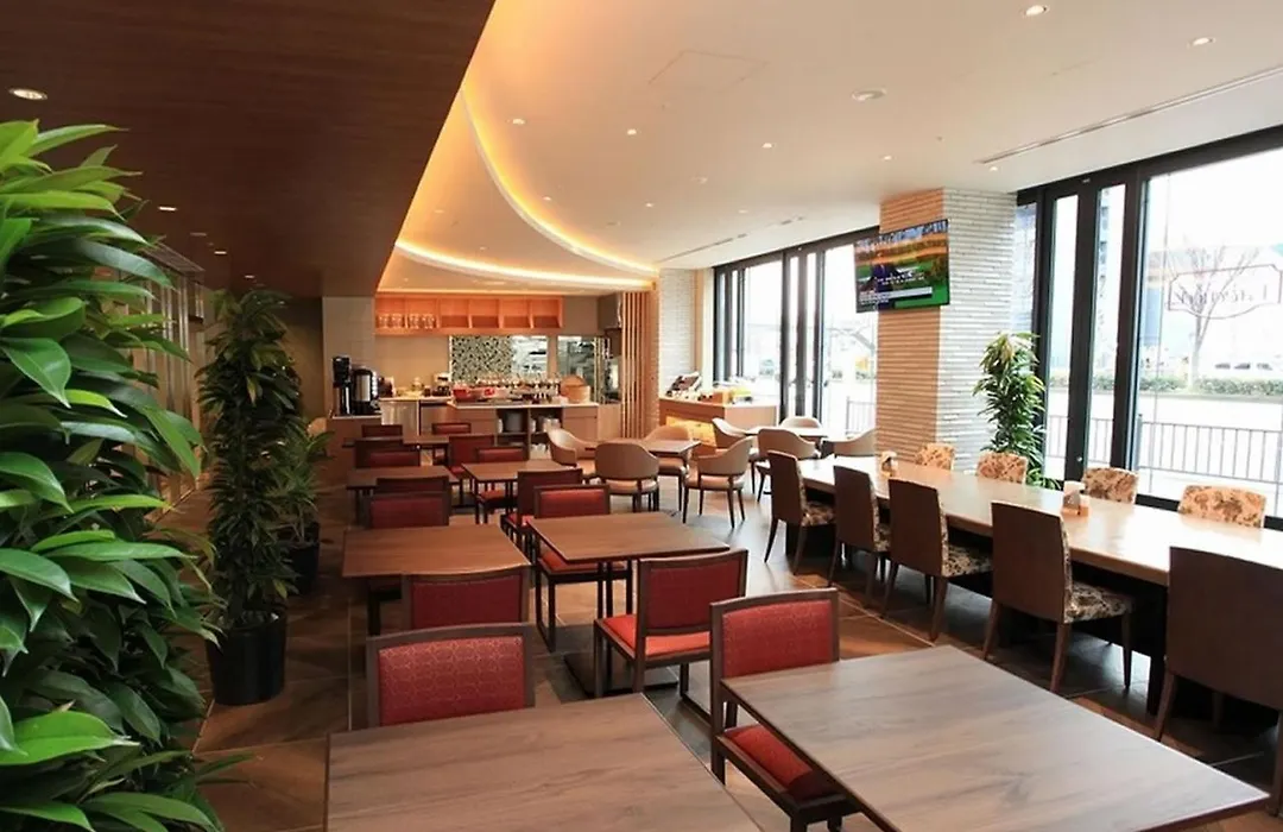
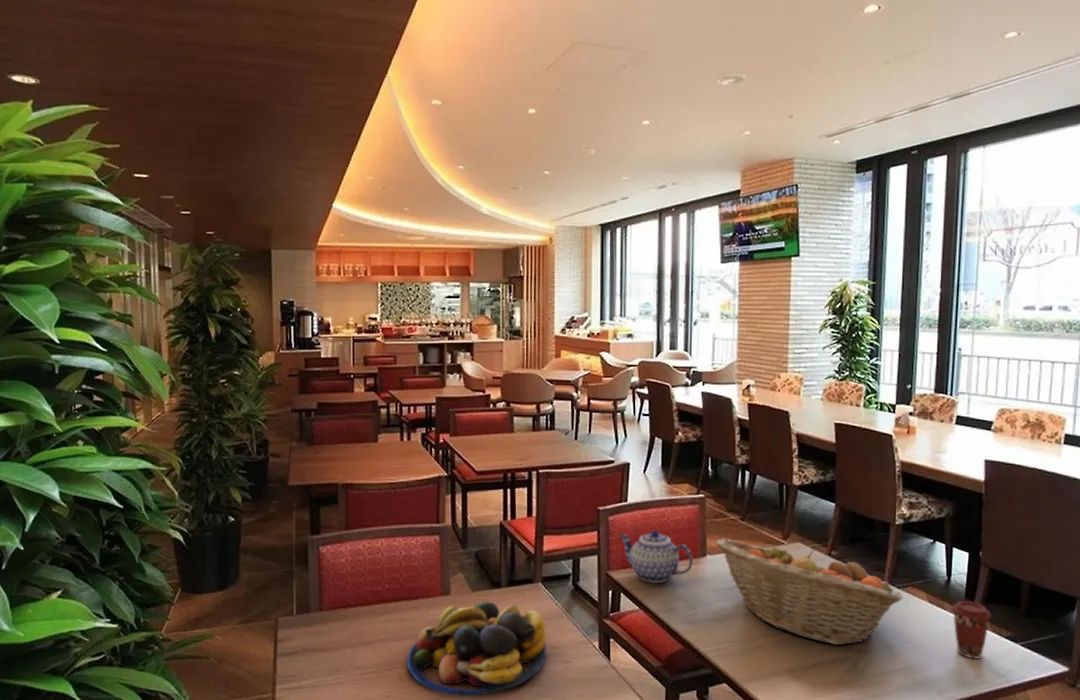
+ fruit bowl [406,601,548,696]
+ fruit basket [715,538,904,646]
+ teapot [618,529,694,584]
+ coffee cup [951,600,992,659]
